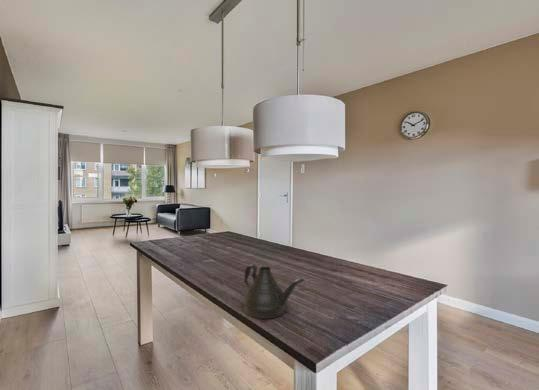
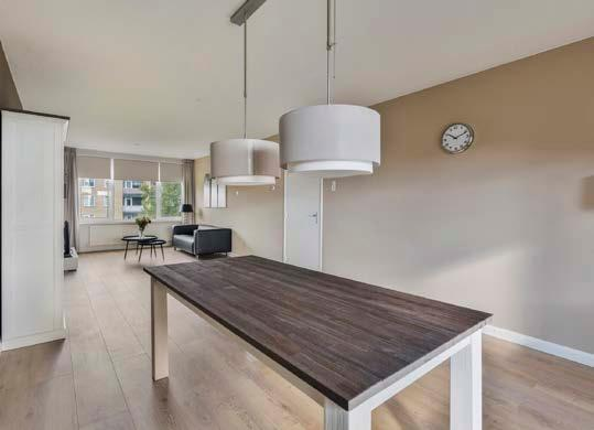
- teapot [242,263,305,320]
